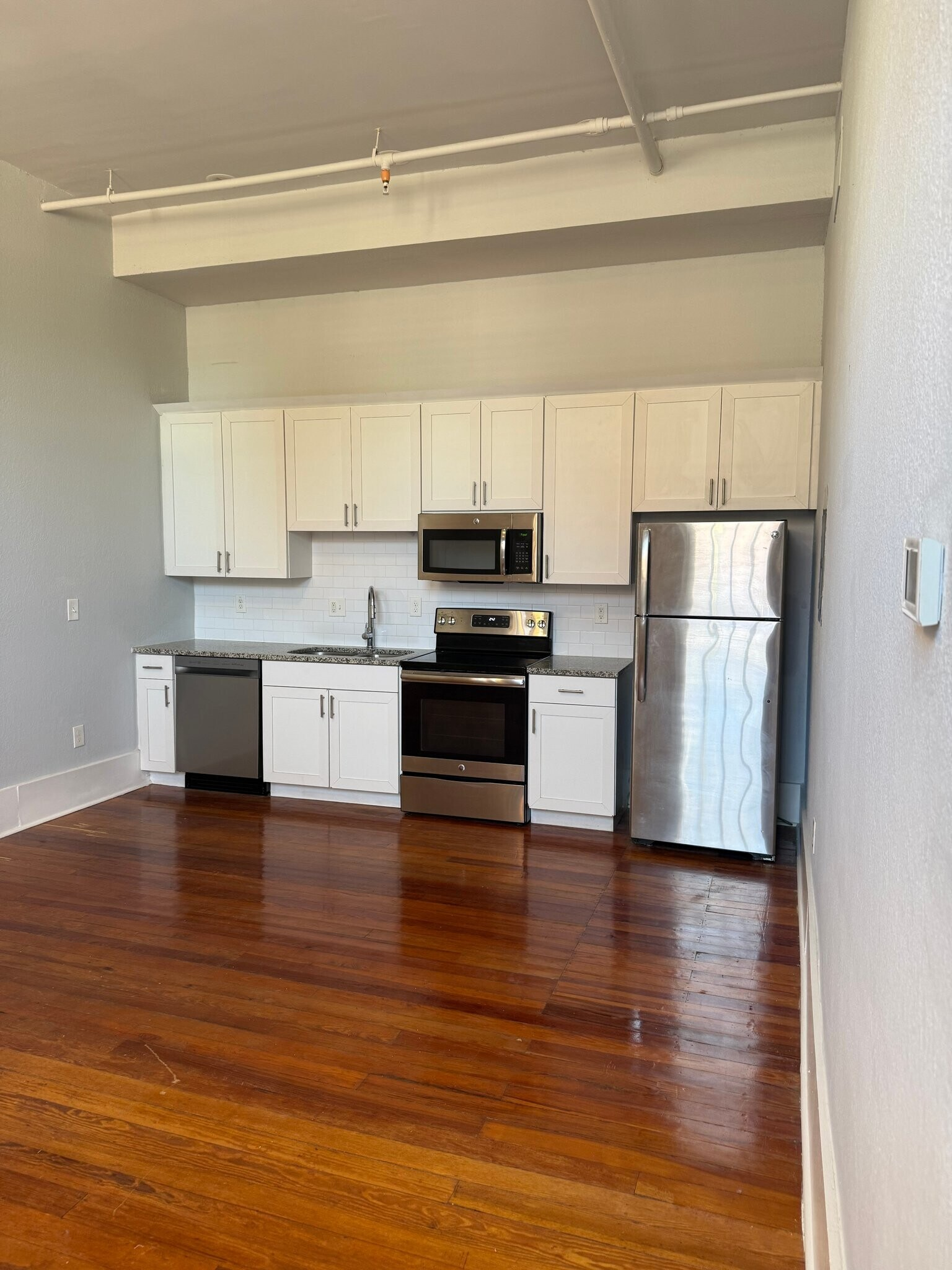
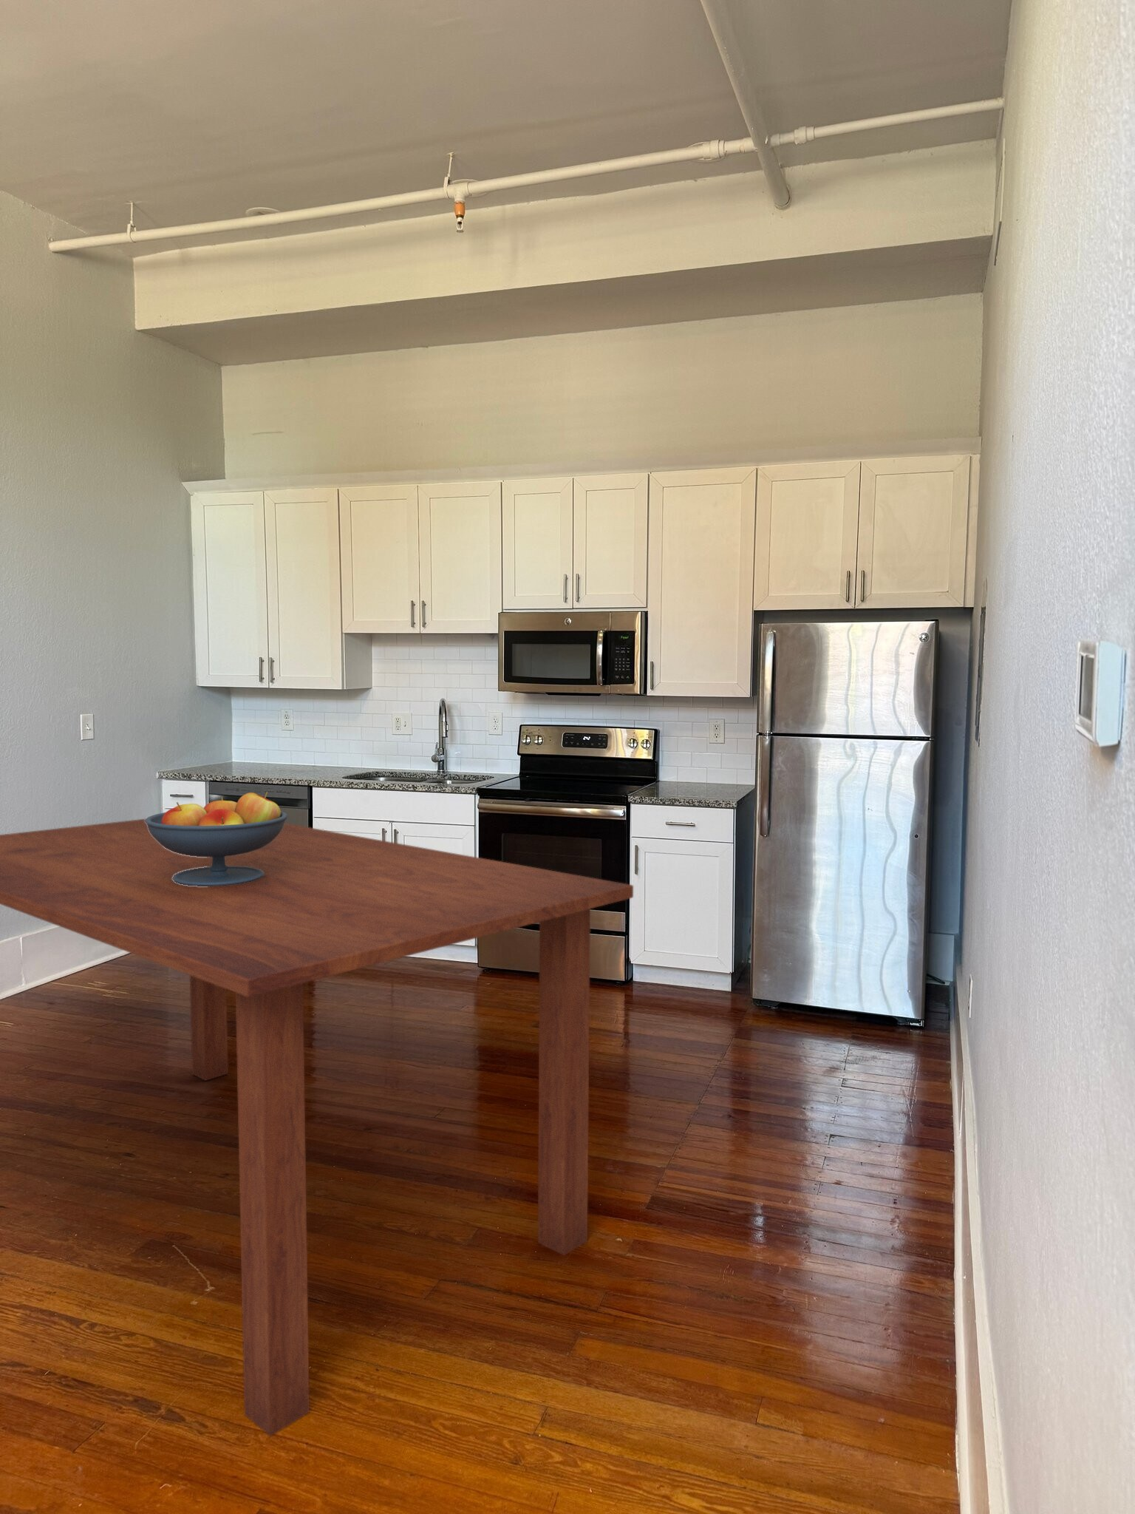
+ fruit bowl [144,792,289,887]
+ dining table [0,818,634,1438]
